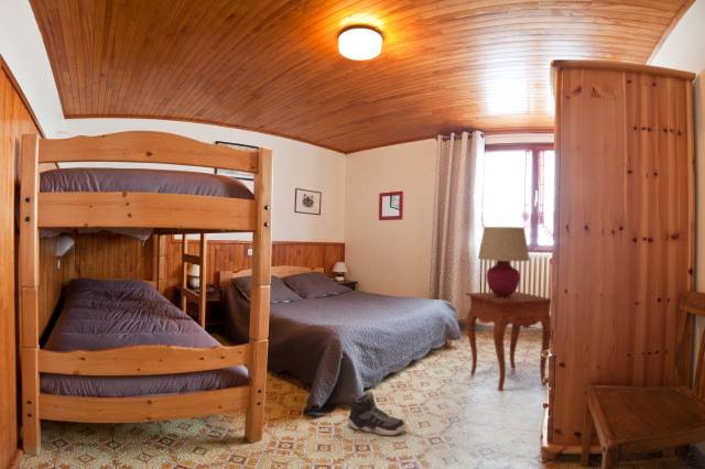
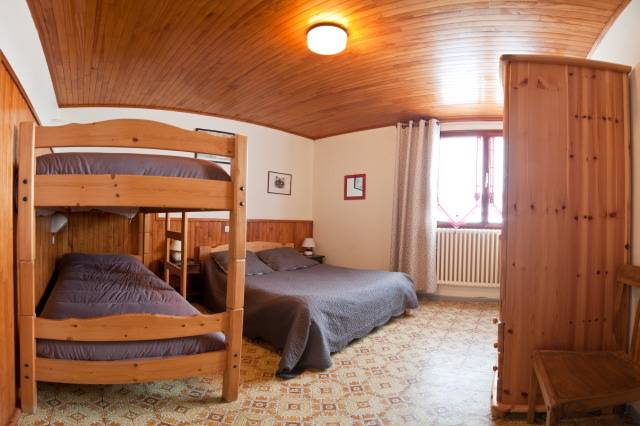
- side table [465,291,552,392]
- table lamp [477,226,531,297]
- sneaker [347,391,406,436]
